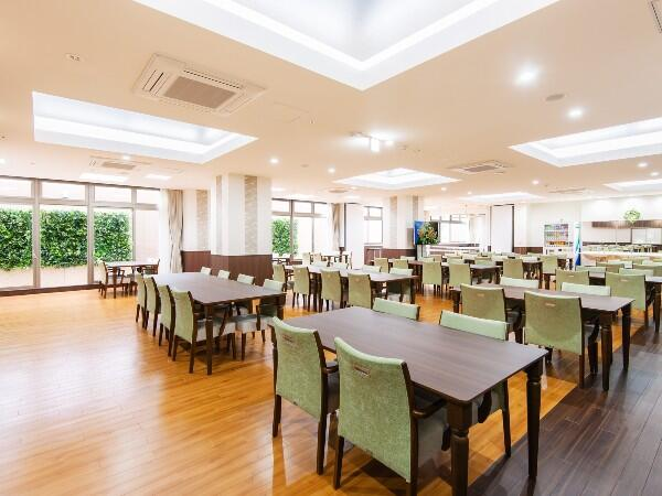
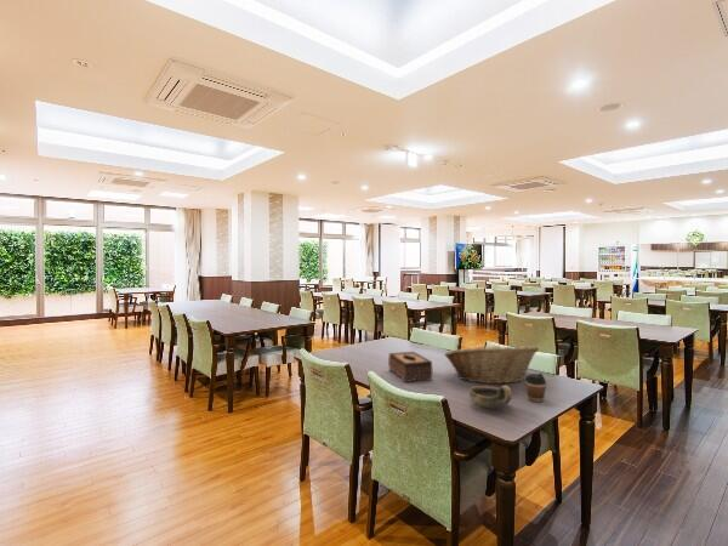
+ fruit basket [443,345,540,385]
+ oil lamp [468,385,513,410]
+ coffee cup [524,372,548,403]
+ tissue box [387,351,433,383]
